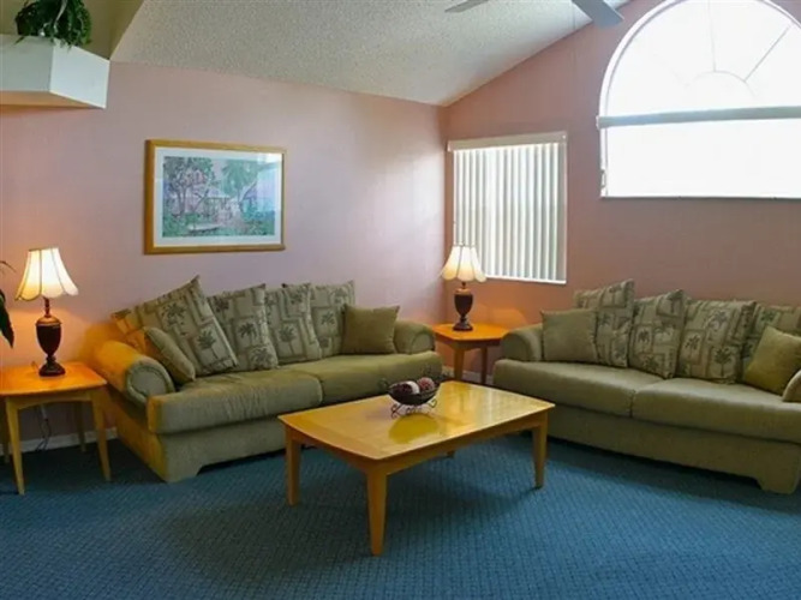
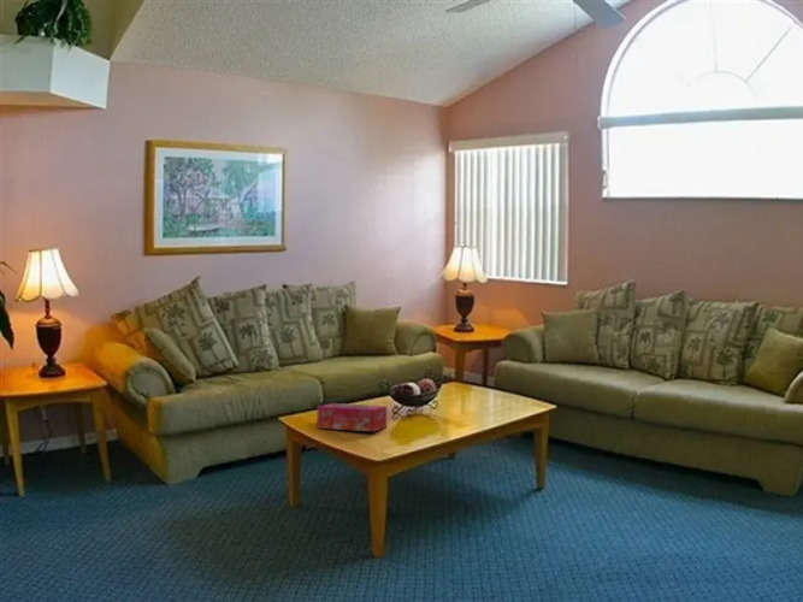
+ tissue box [315,402,388,432]
